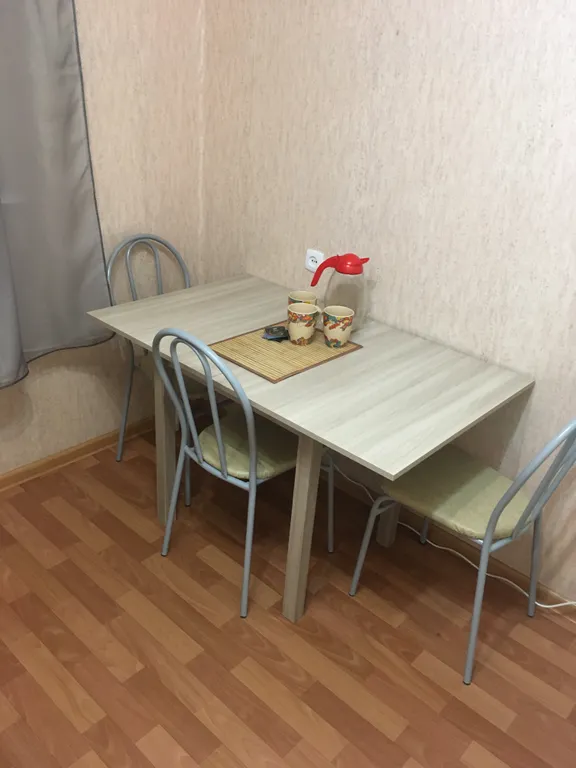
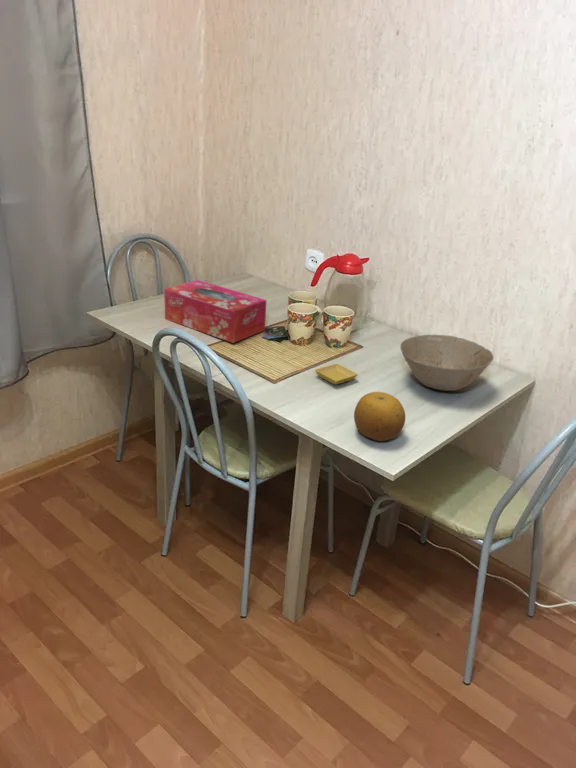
+ saucer [314,363,359,386]
+ tissue box [163,279,267,344]
+ fruit [353,391,406,442]
+ bowl [399,334,494,392]
